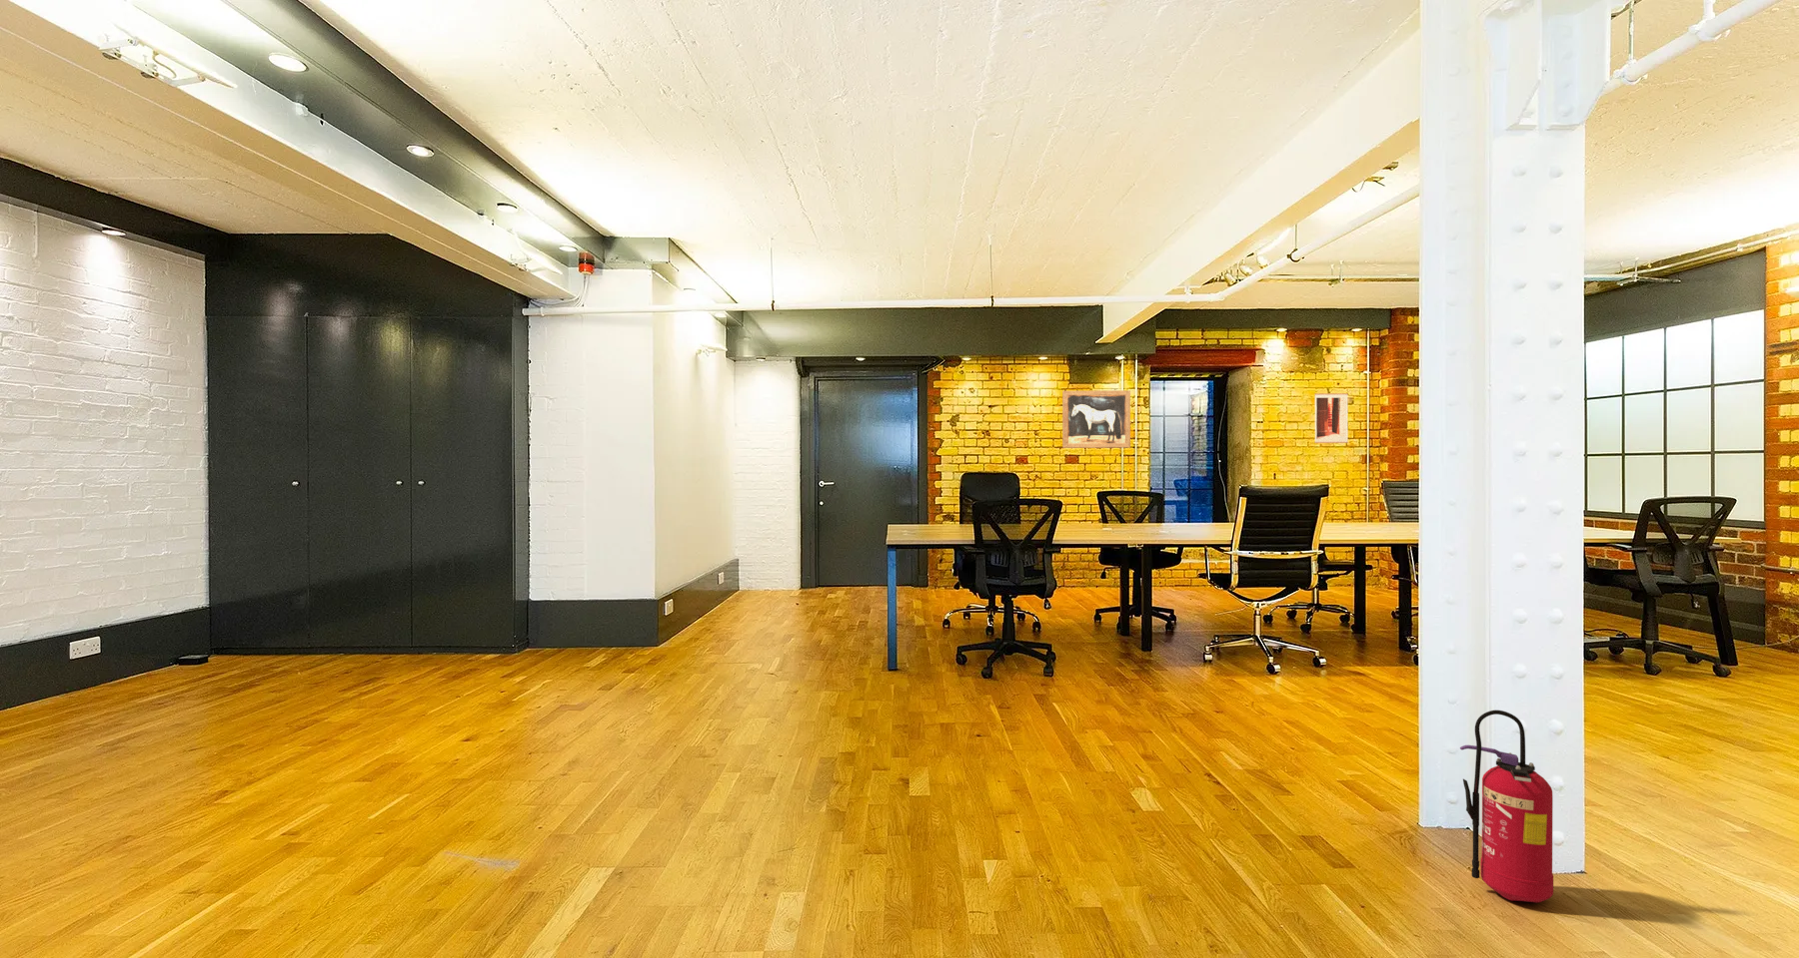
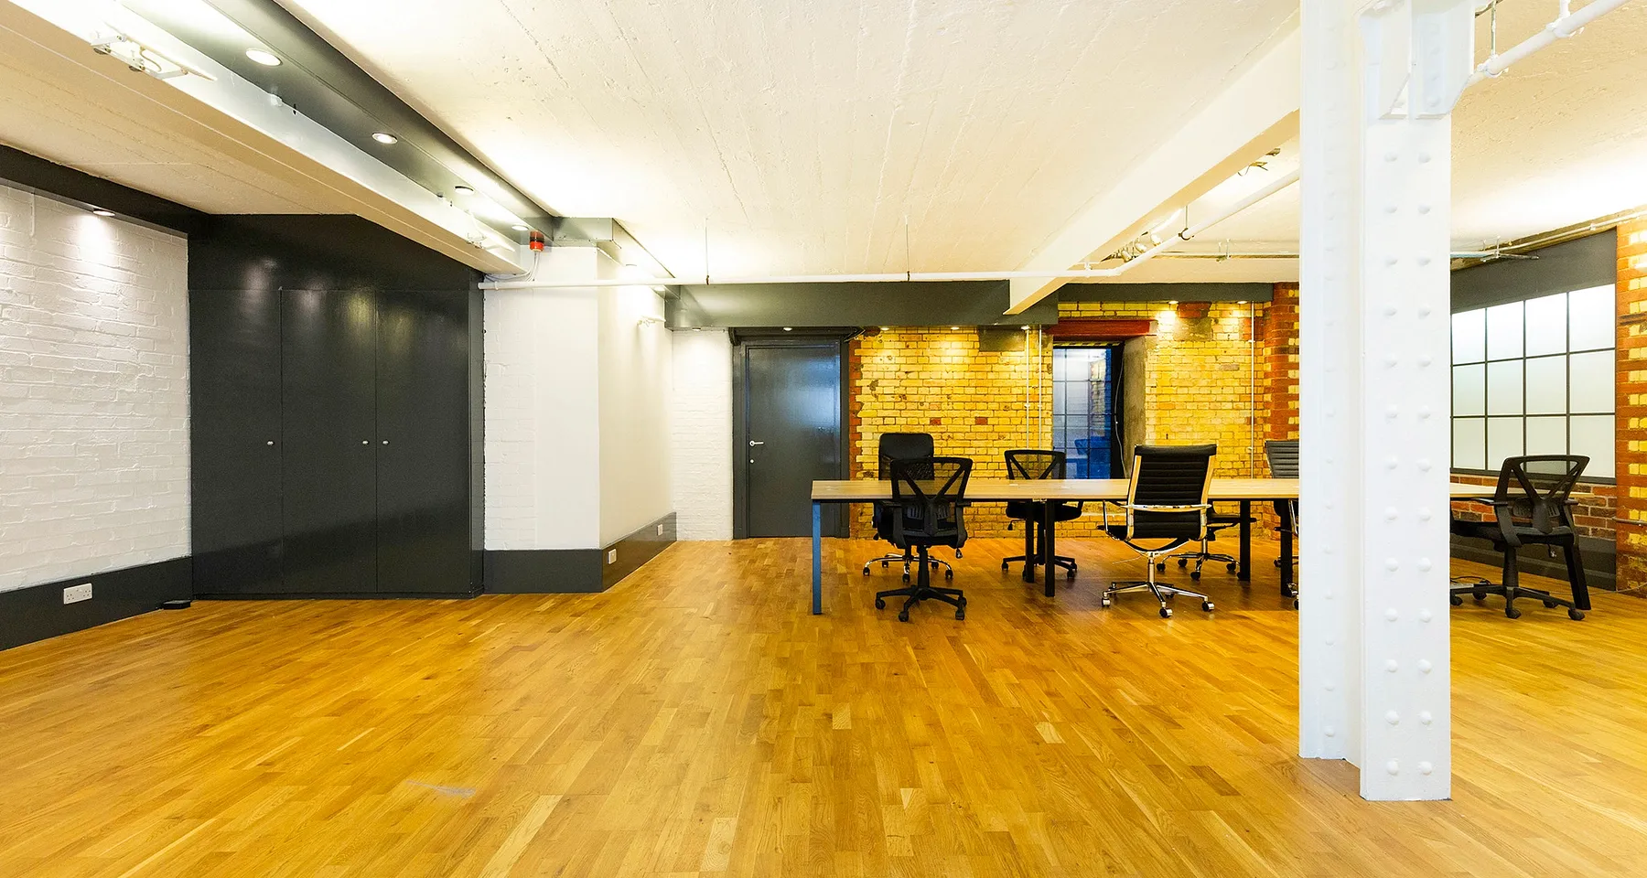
- wall art [1061,389,1132,449]
- wall art [1314,392,1349,445]
- fire extinguisher [1459,710,1554,905]
